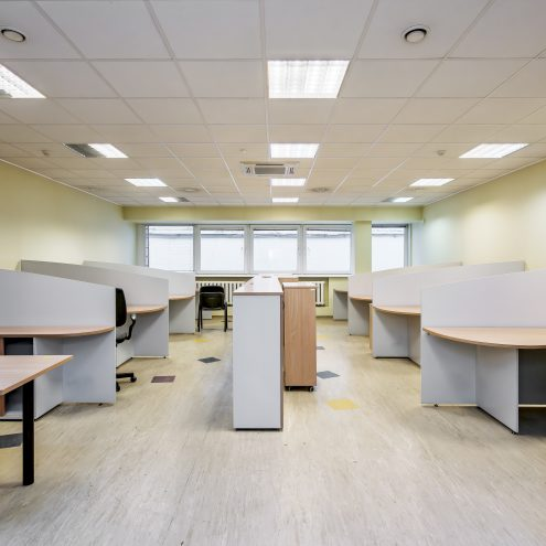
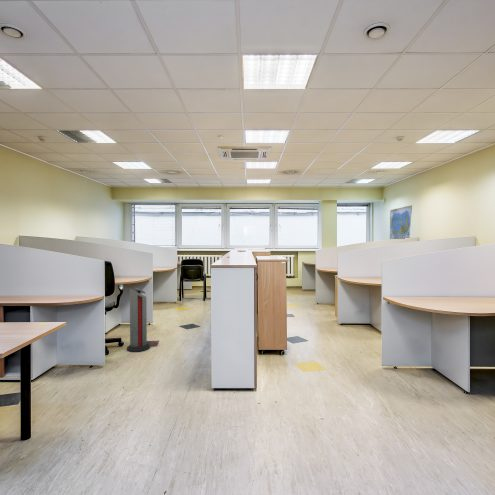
+ world map [389,204,413,240]
+ air purifier [126,286,151,353]
